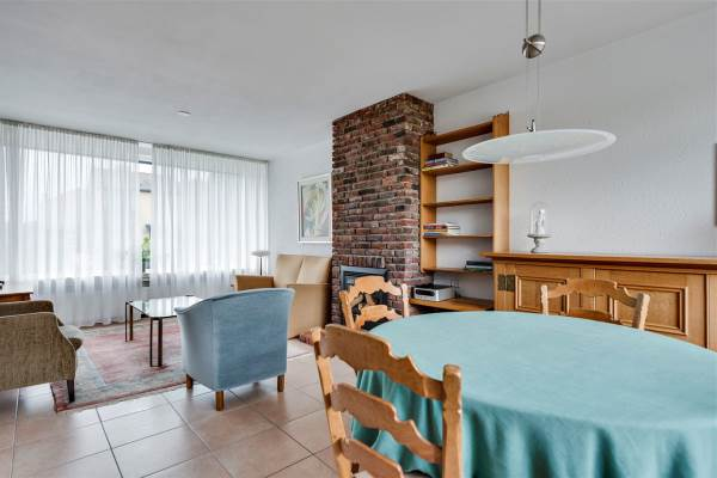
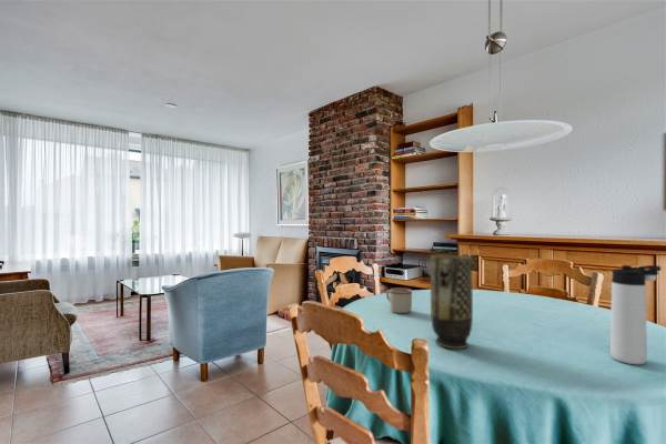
+ vase [430,254,474,350]
+ thermos bottle [609,264,663,365]
+ mug [385,286,413,314]
